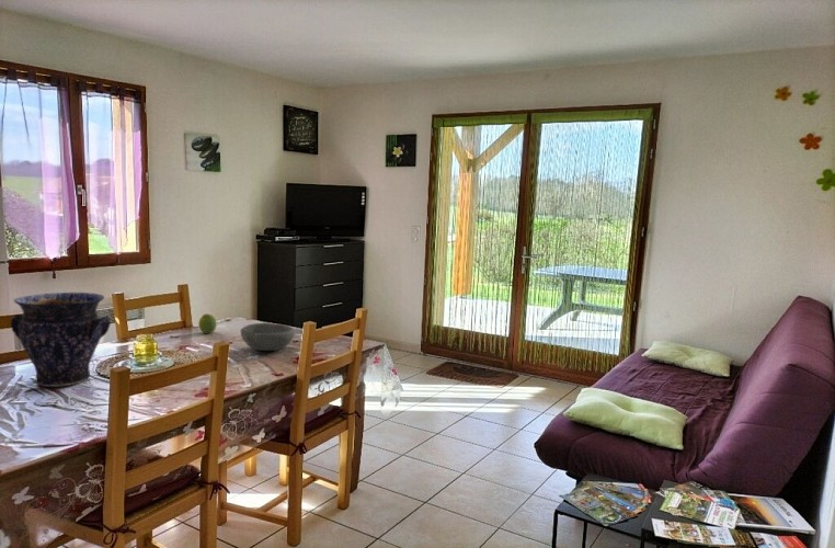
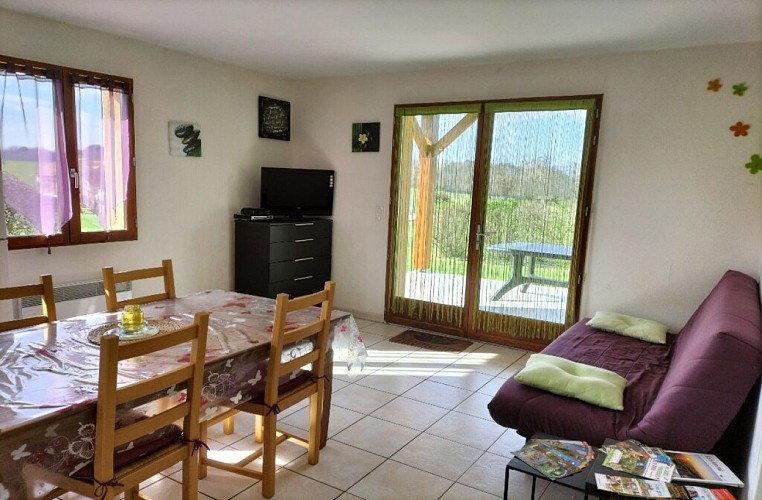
- bowl [239,322,296,352]
- fruit [197,312,218,335]
- vase [10,292,112,388]
